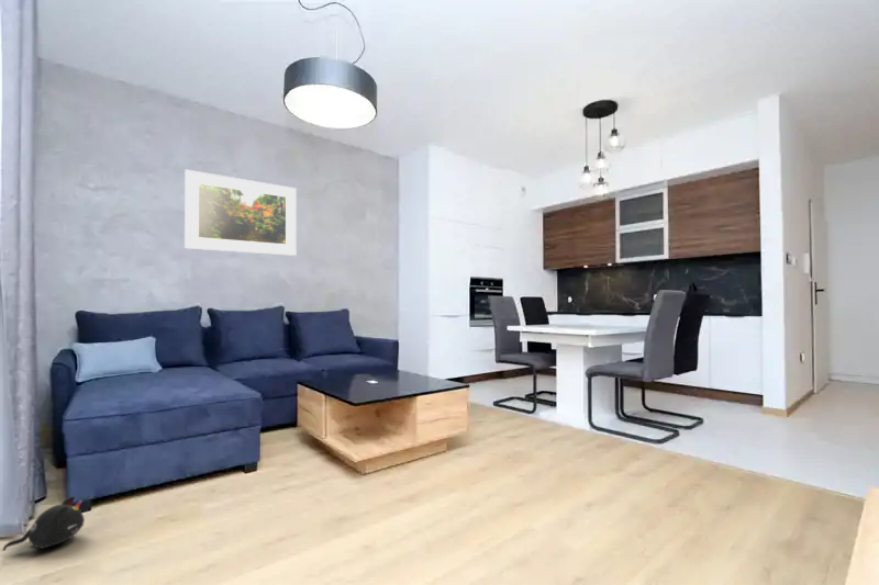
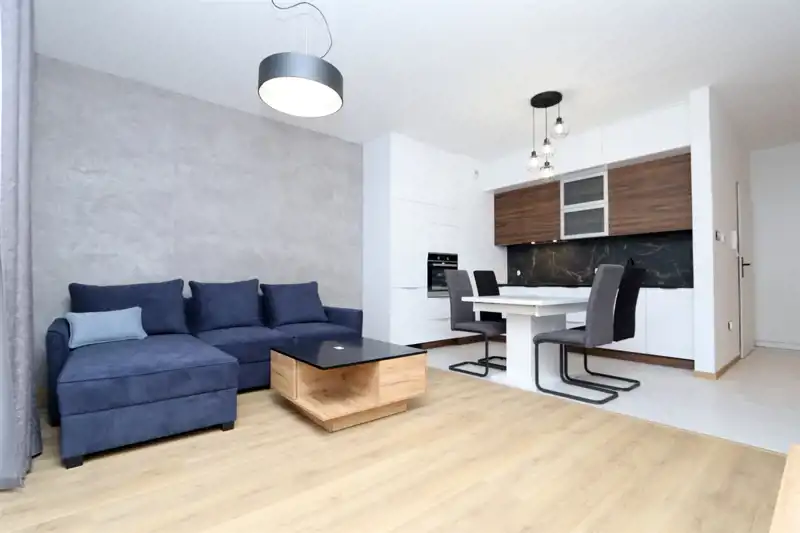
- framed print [183,169,298,257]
- plush toy [1,495,86,552]
